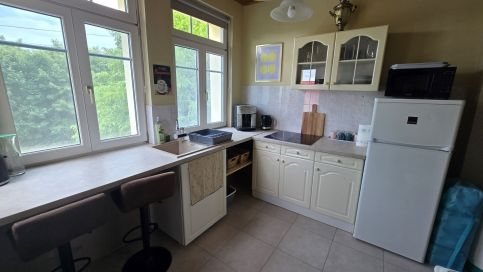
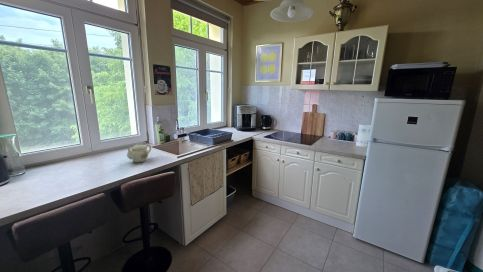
+ teapot [125,143,152,163]
